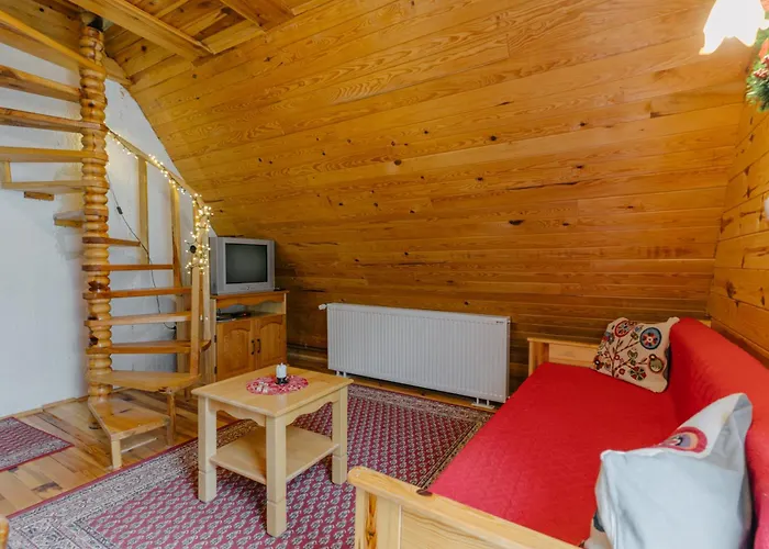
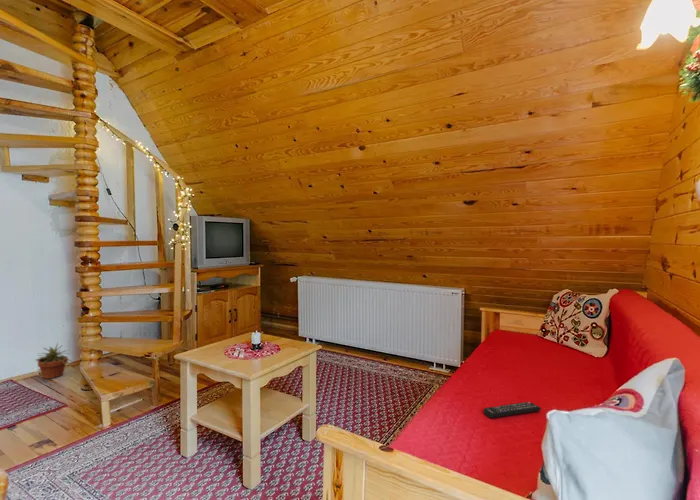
+ remote control [483,401,542,419]
+ potted plant [34,342,72,380]
